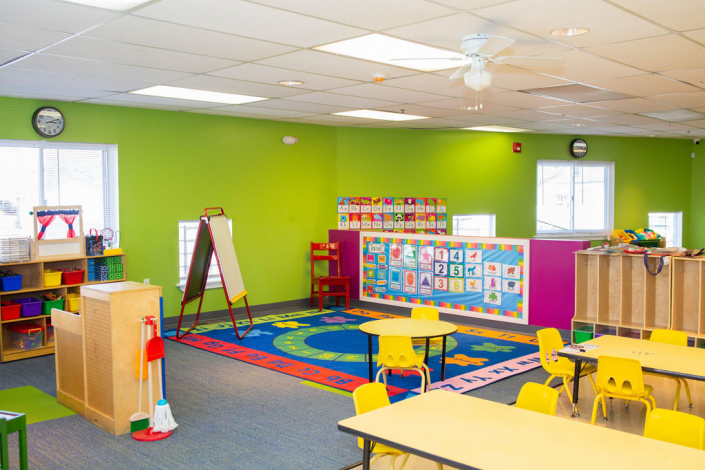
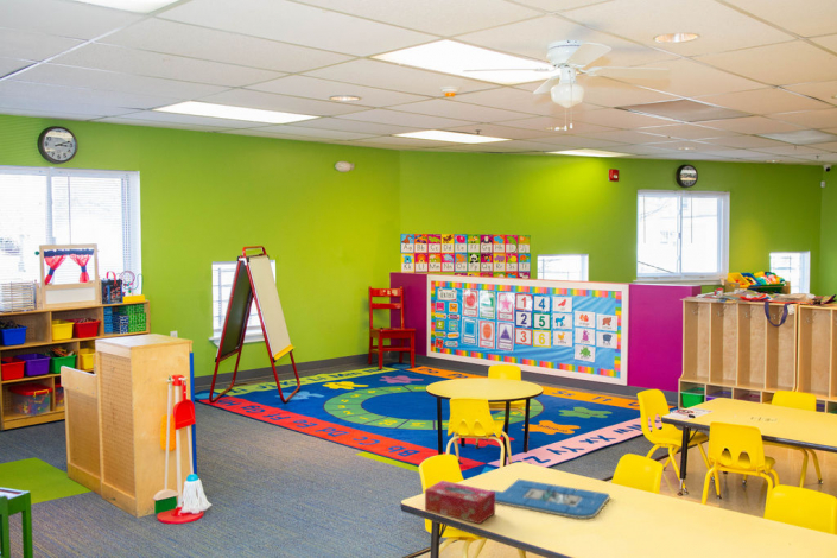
+ tissue box [424,480,496,525]
+ board game [489,478,611,520]
